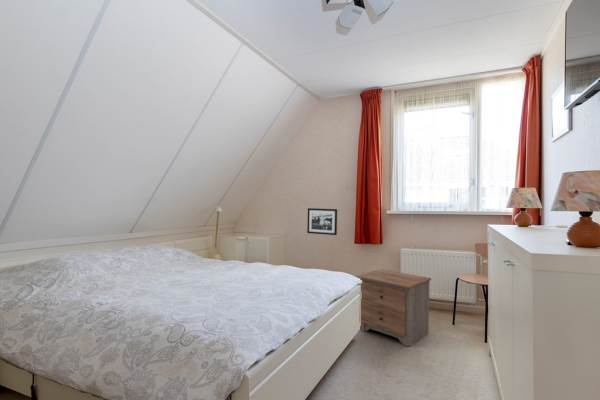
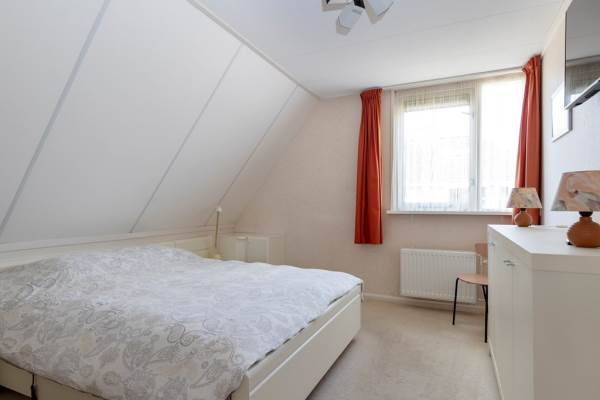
- picture frame [306,207,338,236]
- nightstand [356,268,432,347]
